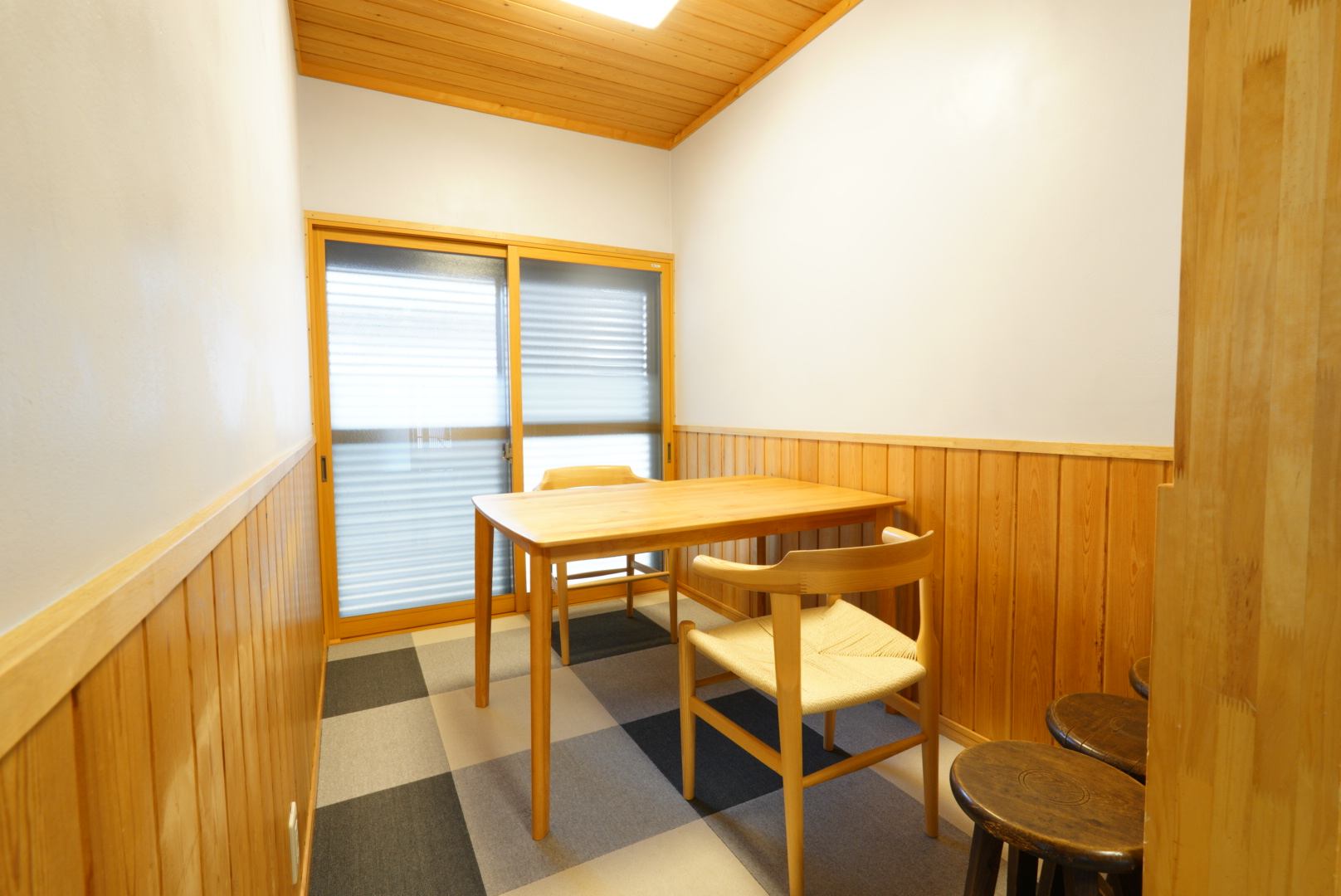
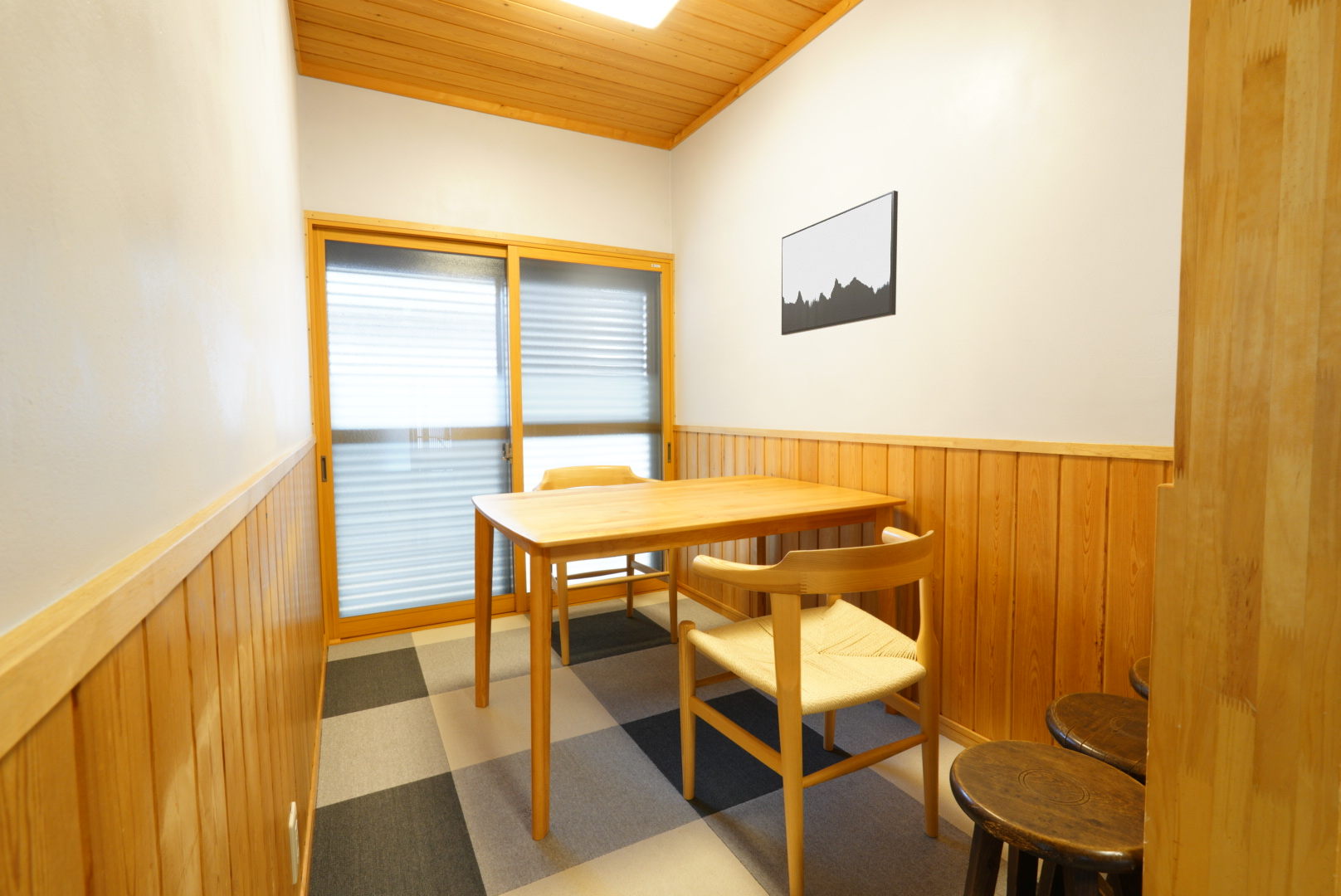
+ wall art [781,190,899,336]
